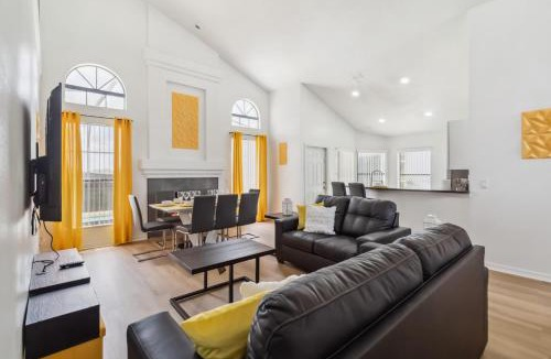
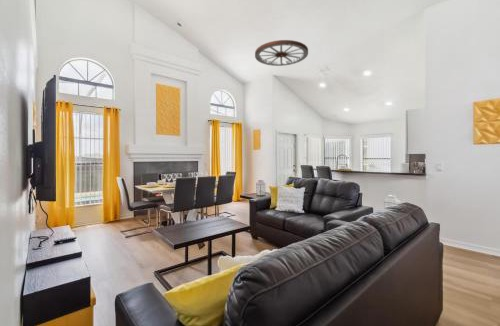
+ wagon wheel [254,39,309,67]
